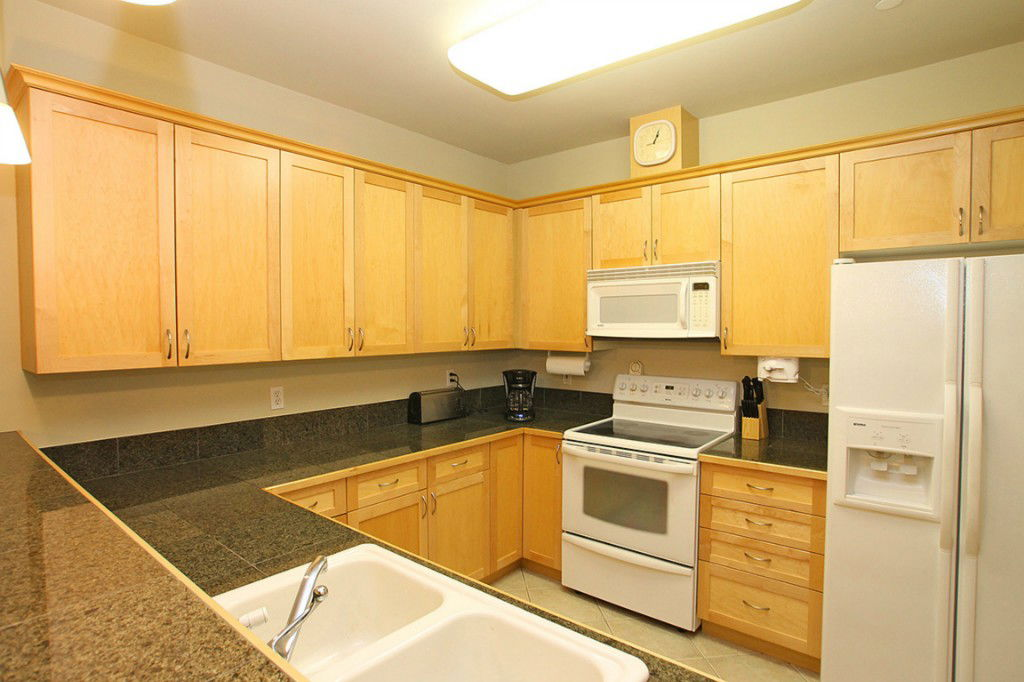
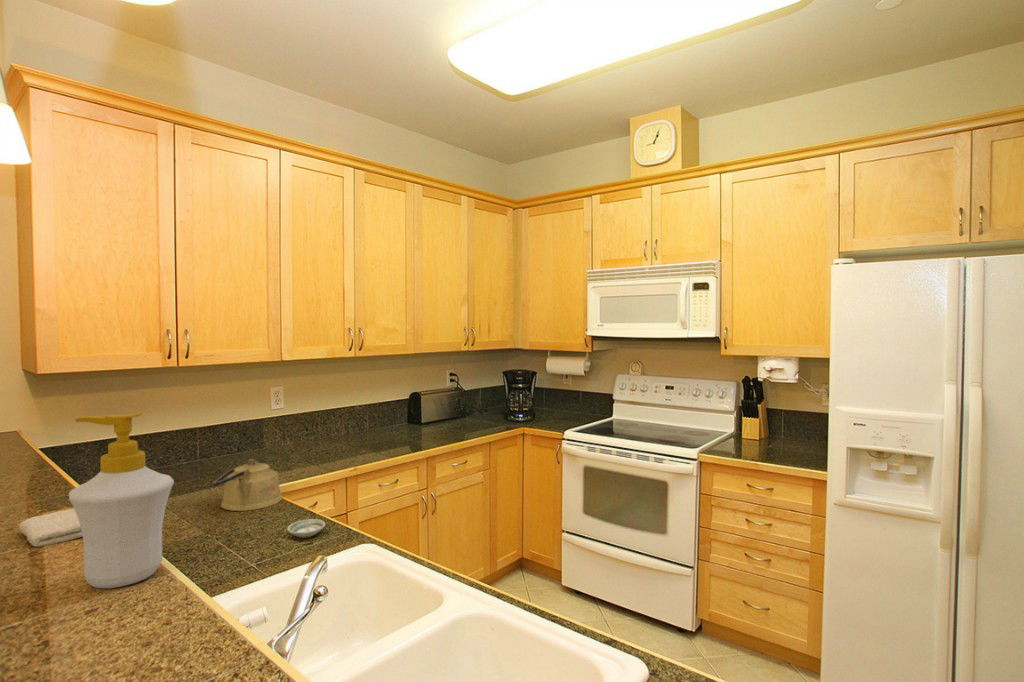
+ soap bottle [68,411,175,589]
+ kettle [212,458,283,512]
+ saucer [286,518,326,539]
+ washcloth [18,508,83,548]
